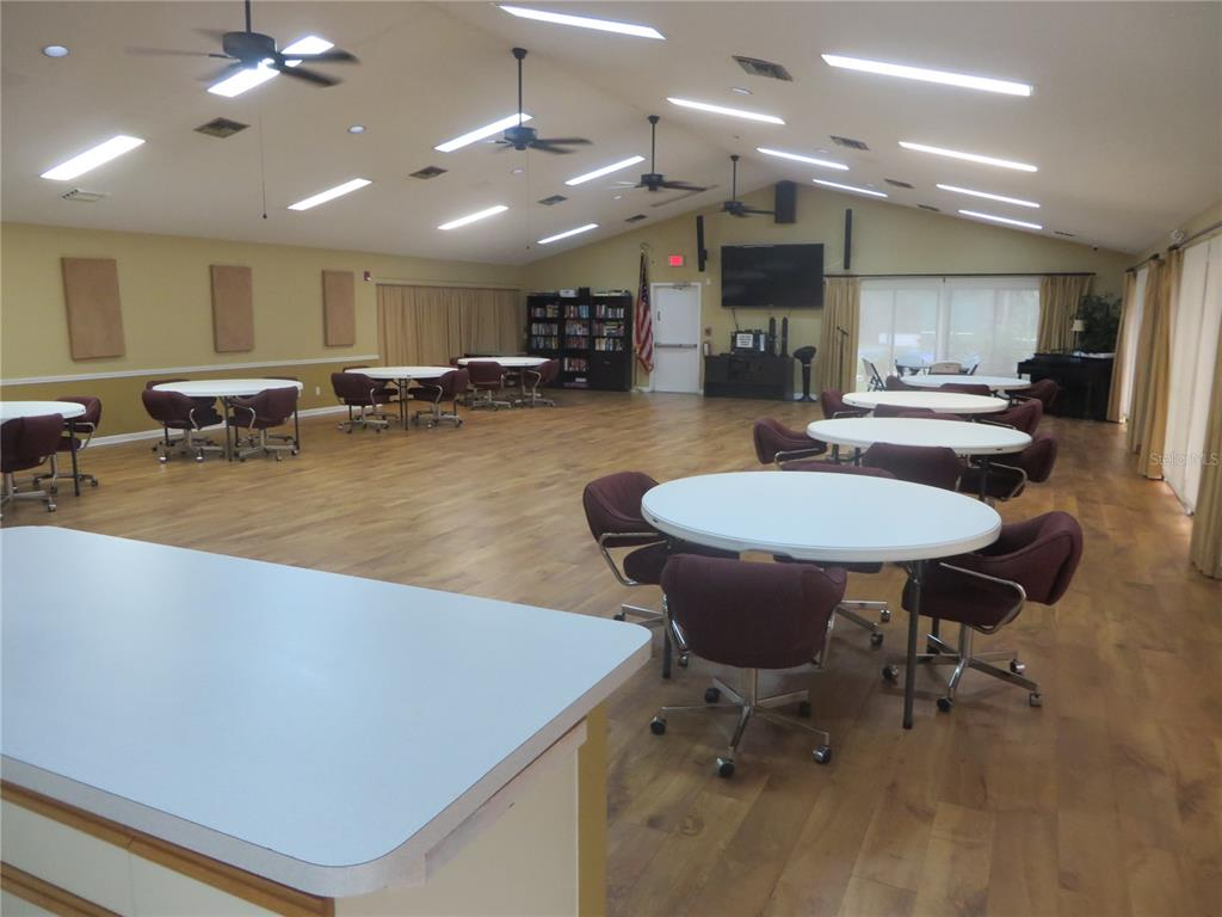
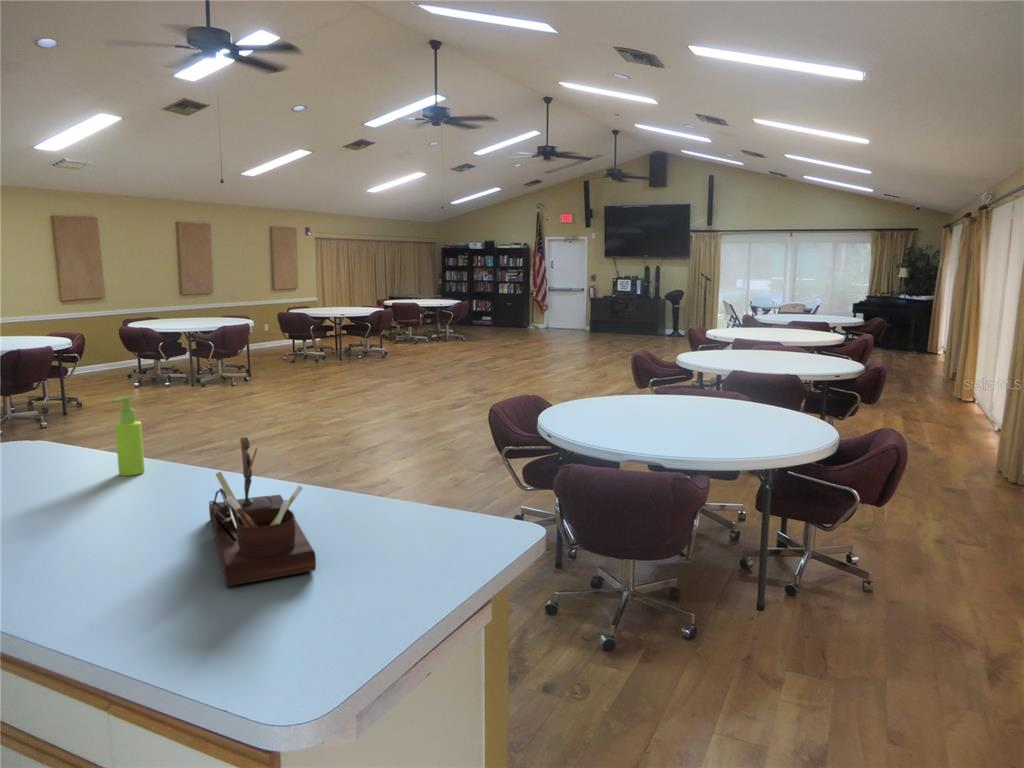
+ soap dispenser [110,395,146,477]
+ desk organizer [208,436,317,587]
